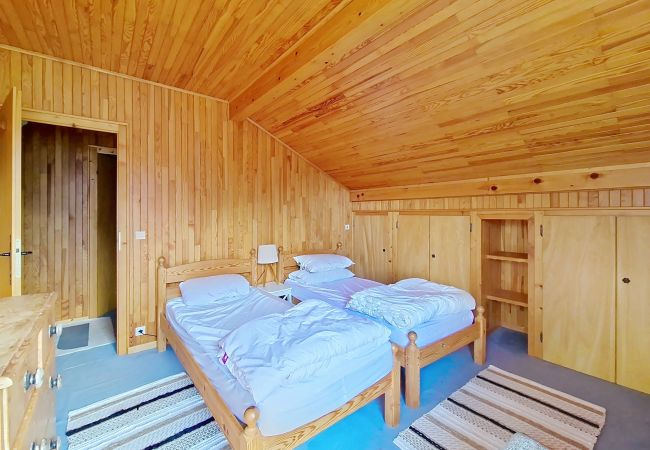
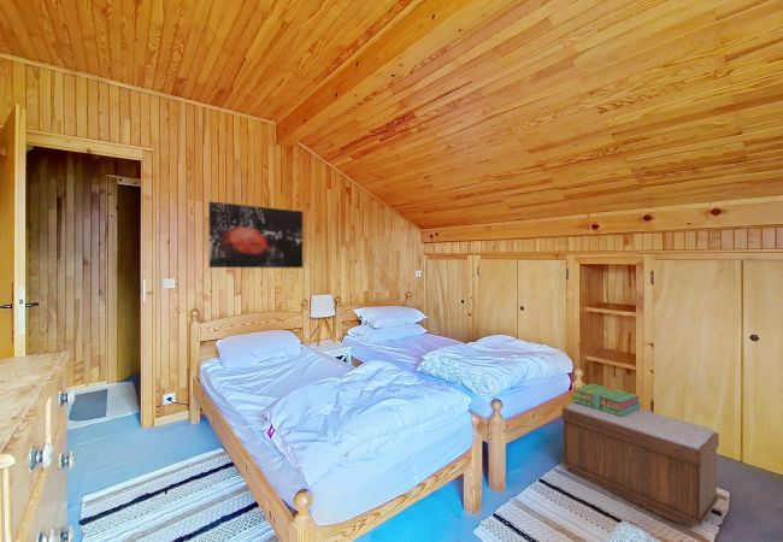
+ bench [561,402,720,530]
+ wall art [207,200,305,269]
+ stack of books [572,383,642,417]
